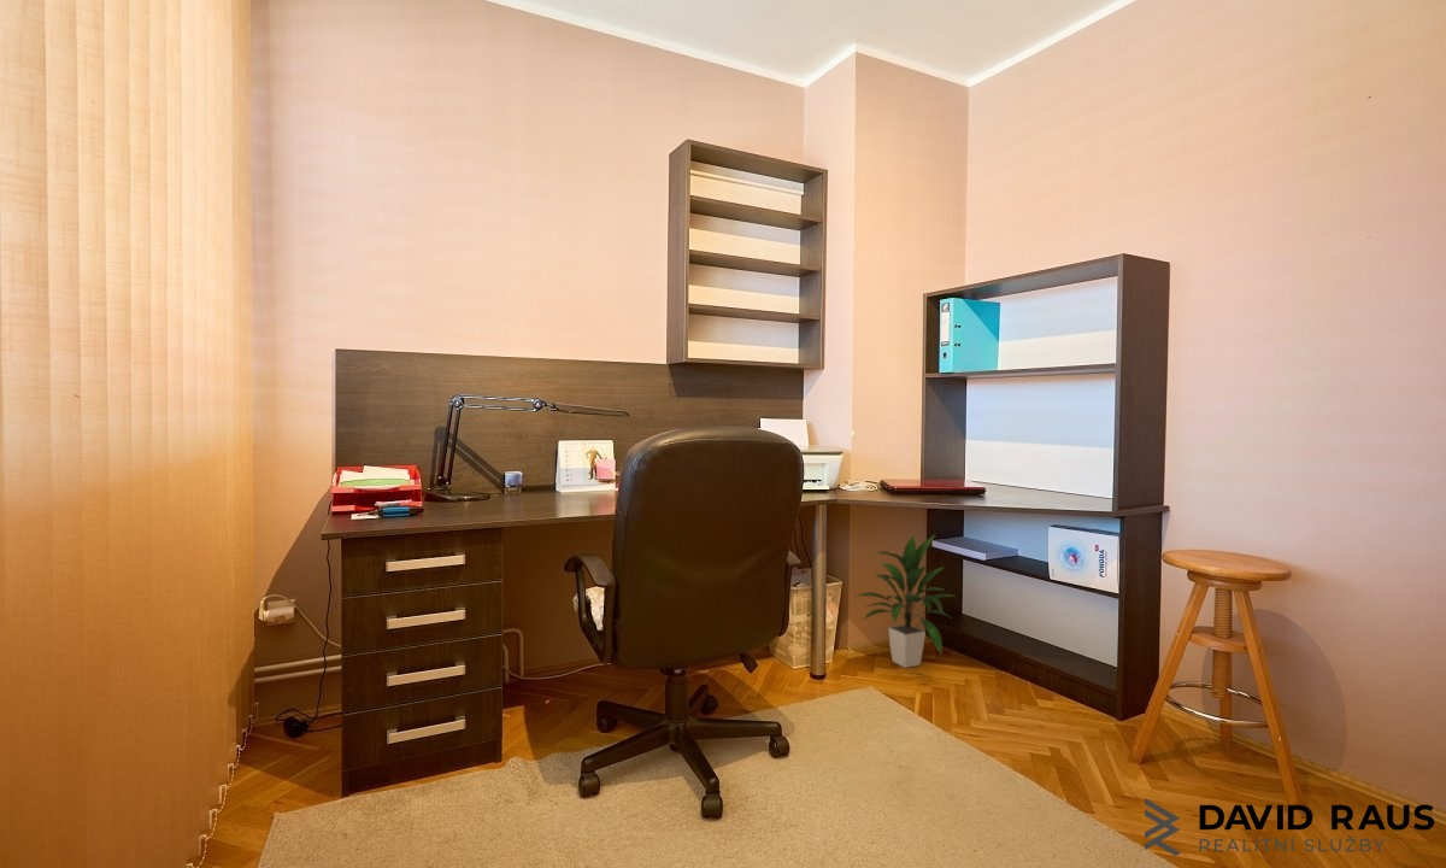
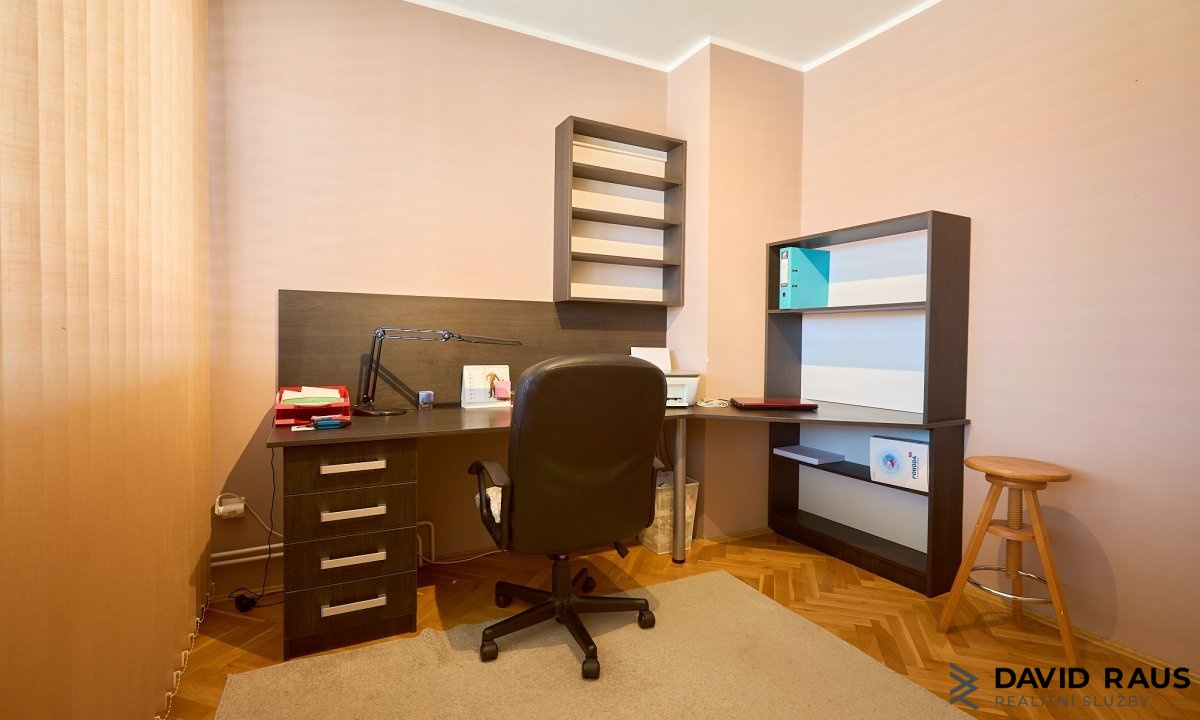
- indoor plant [853,533,957,669]
